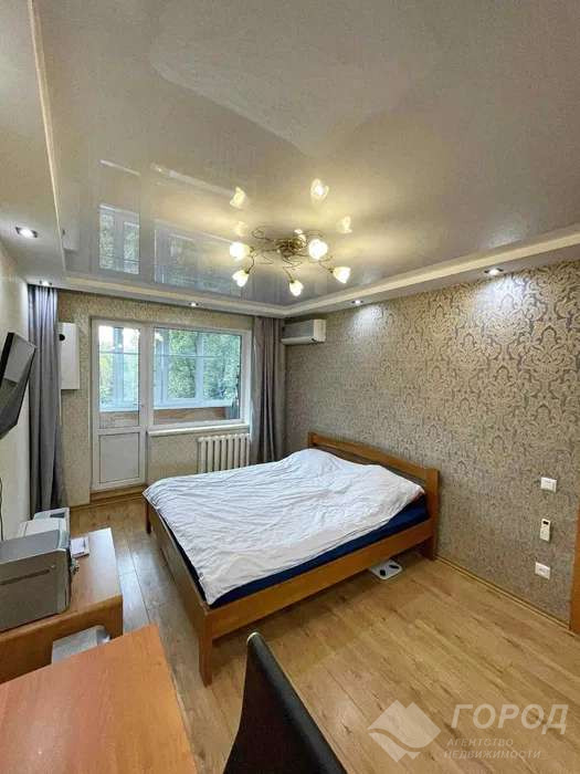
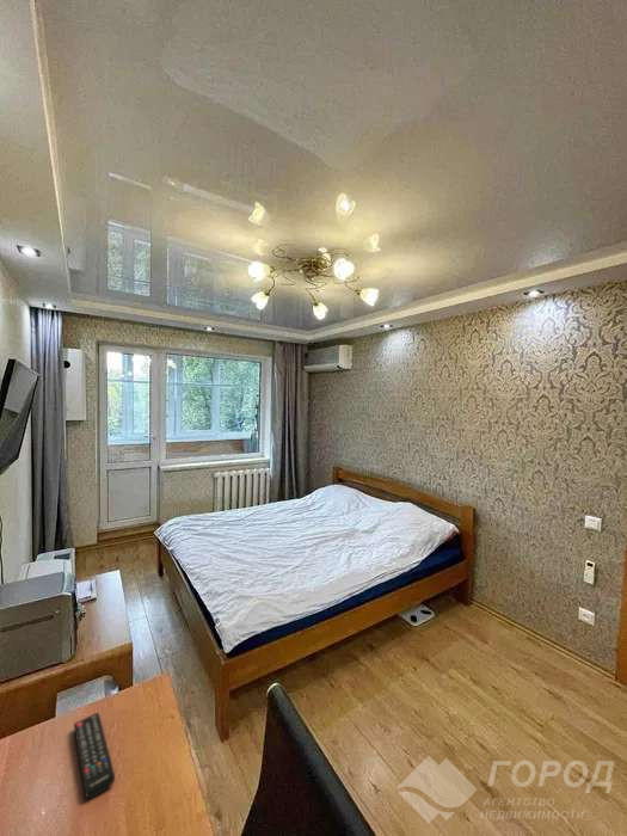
+ remote control [73,712,116,799]
